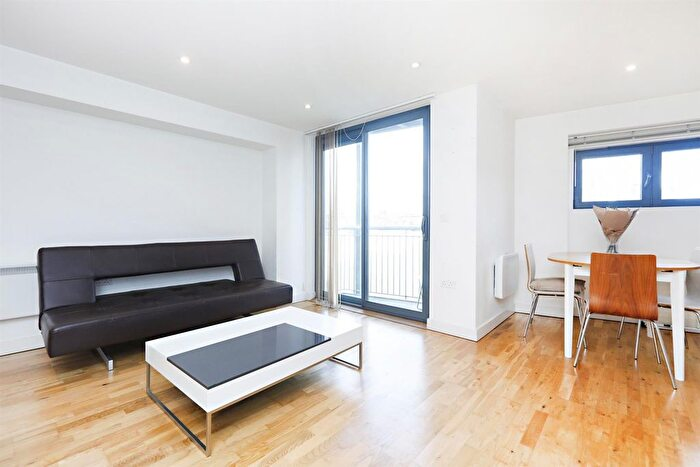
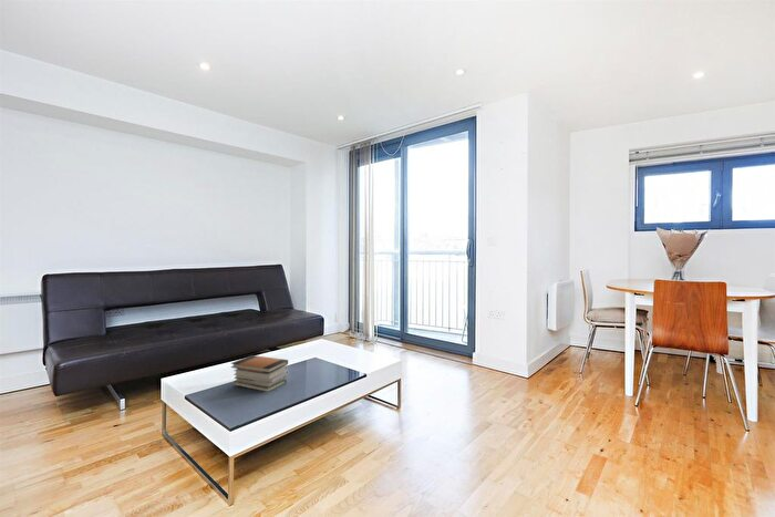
+ book stack [230,354,289,393]
